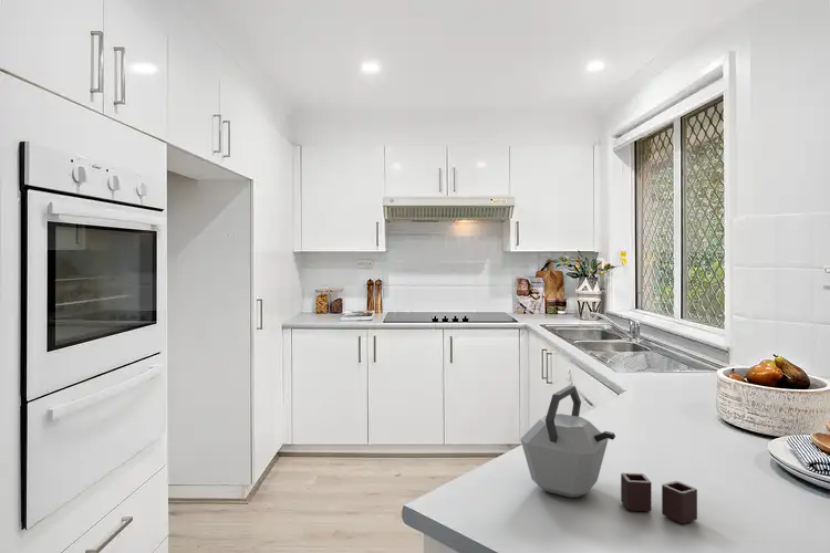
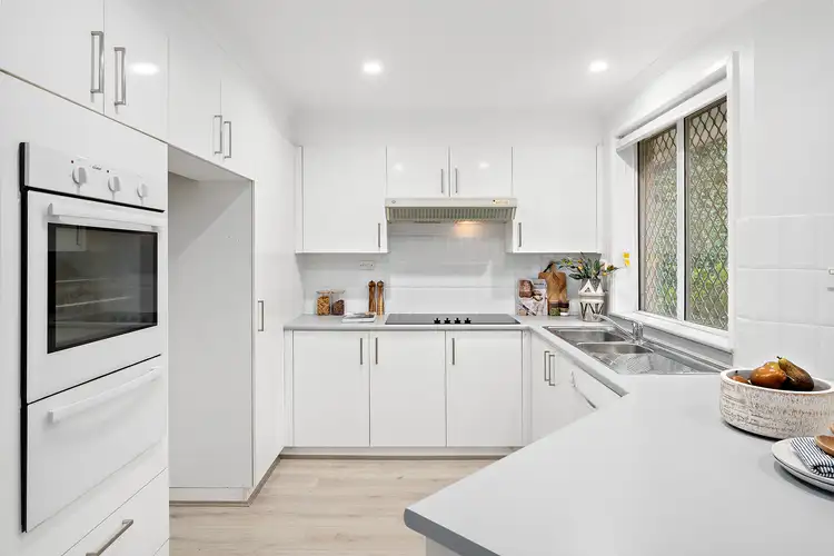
- kettle [519,385,698,524]
